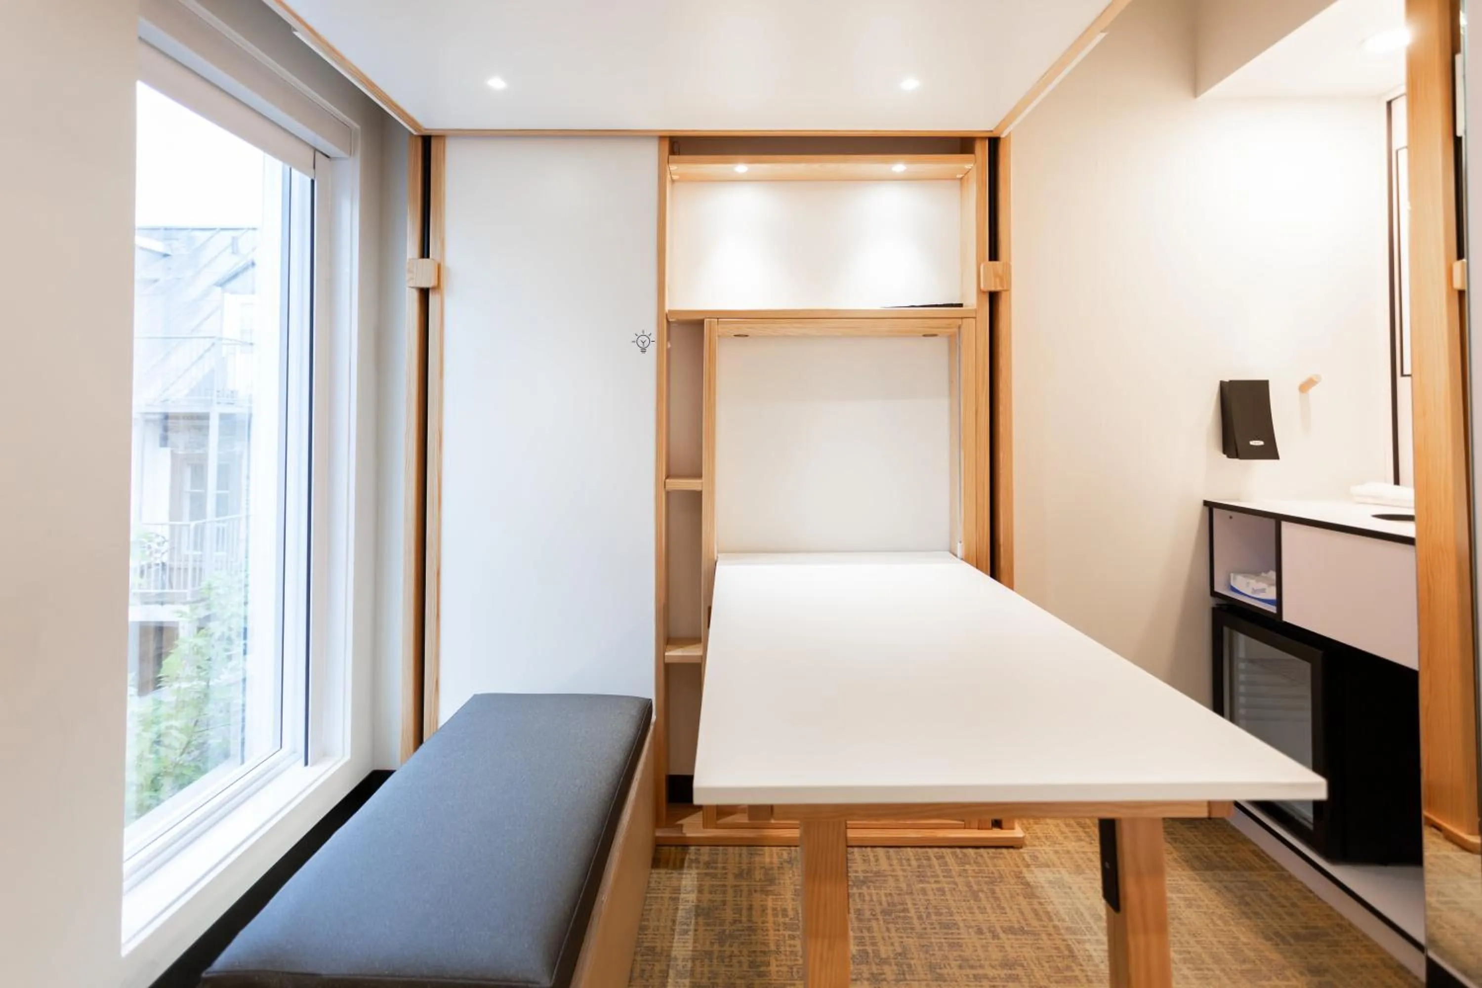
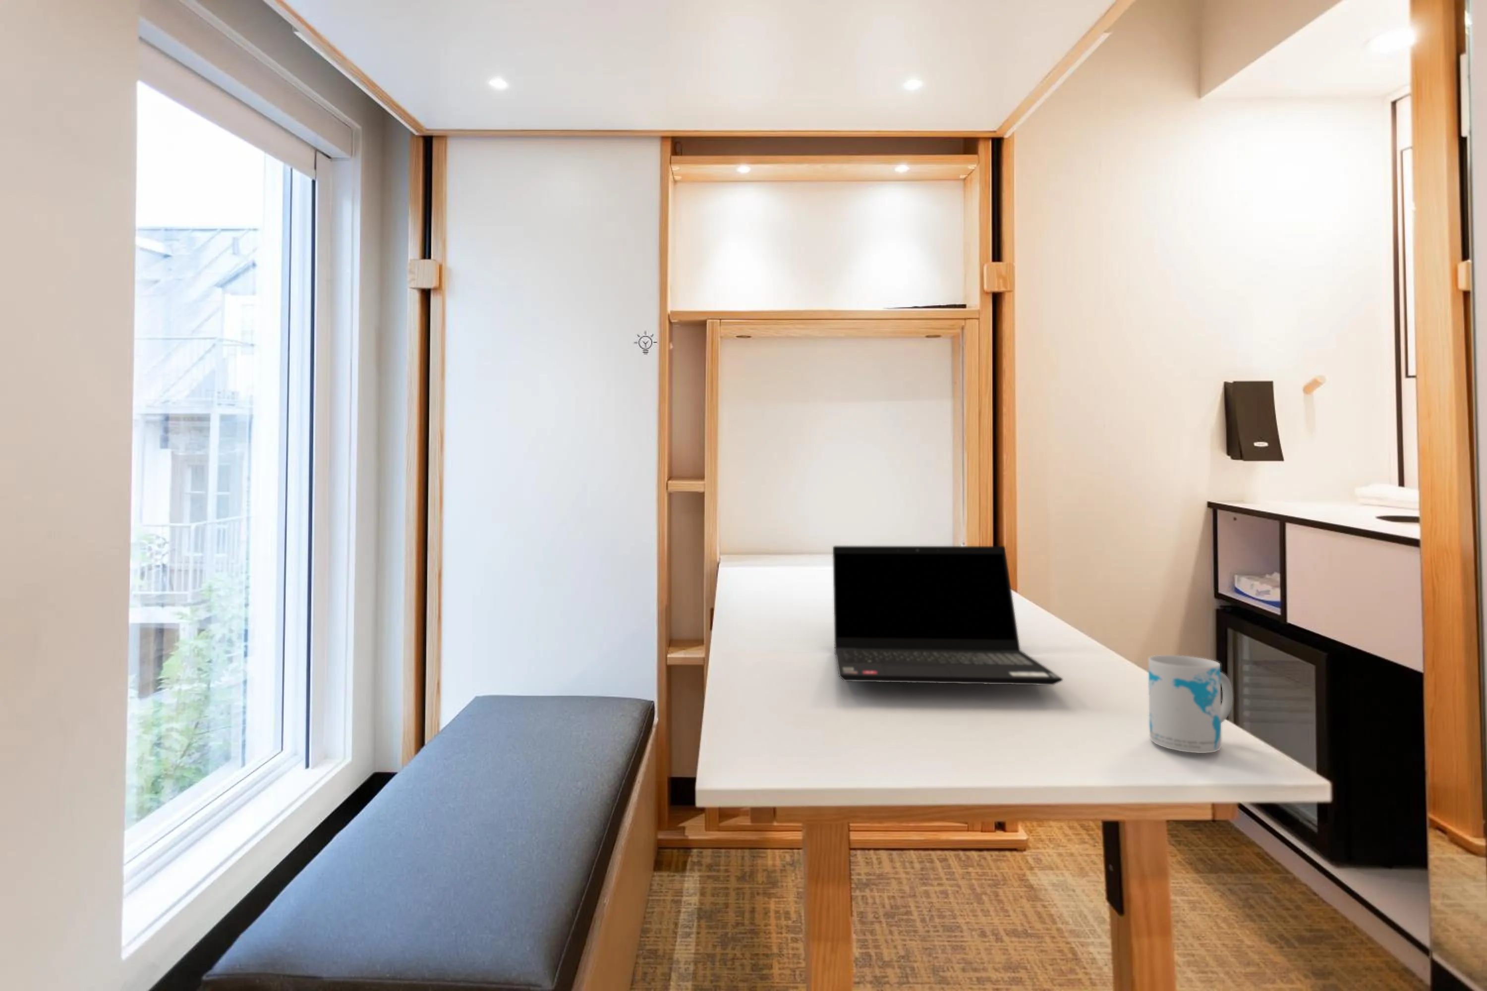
+ laptop computer [832,545,1063,686]
+ mug [1148,655,1234,753]
